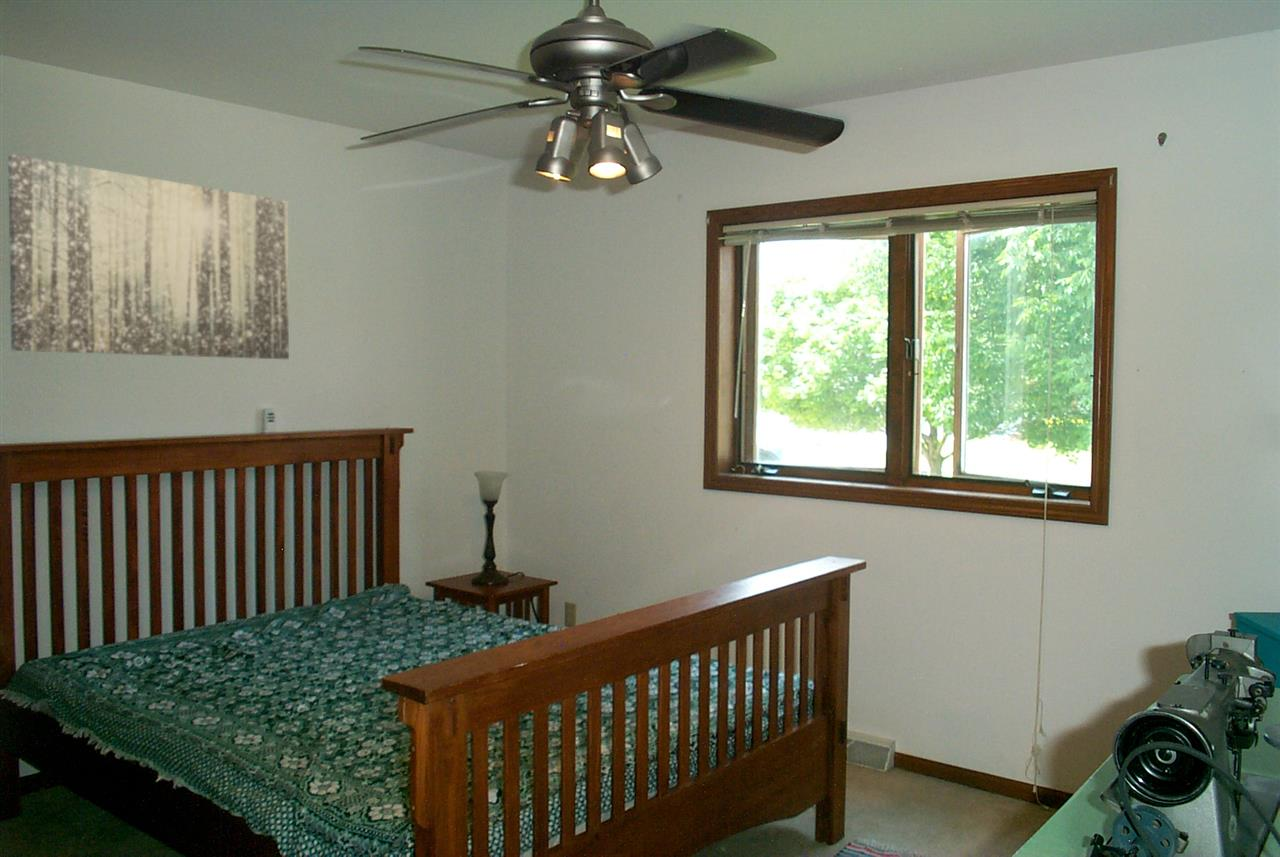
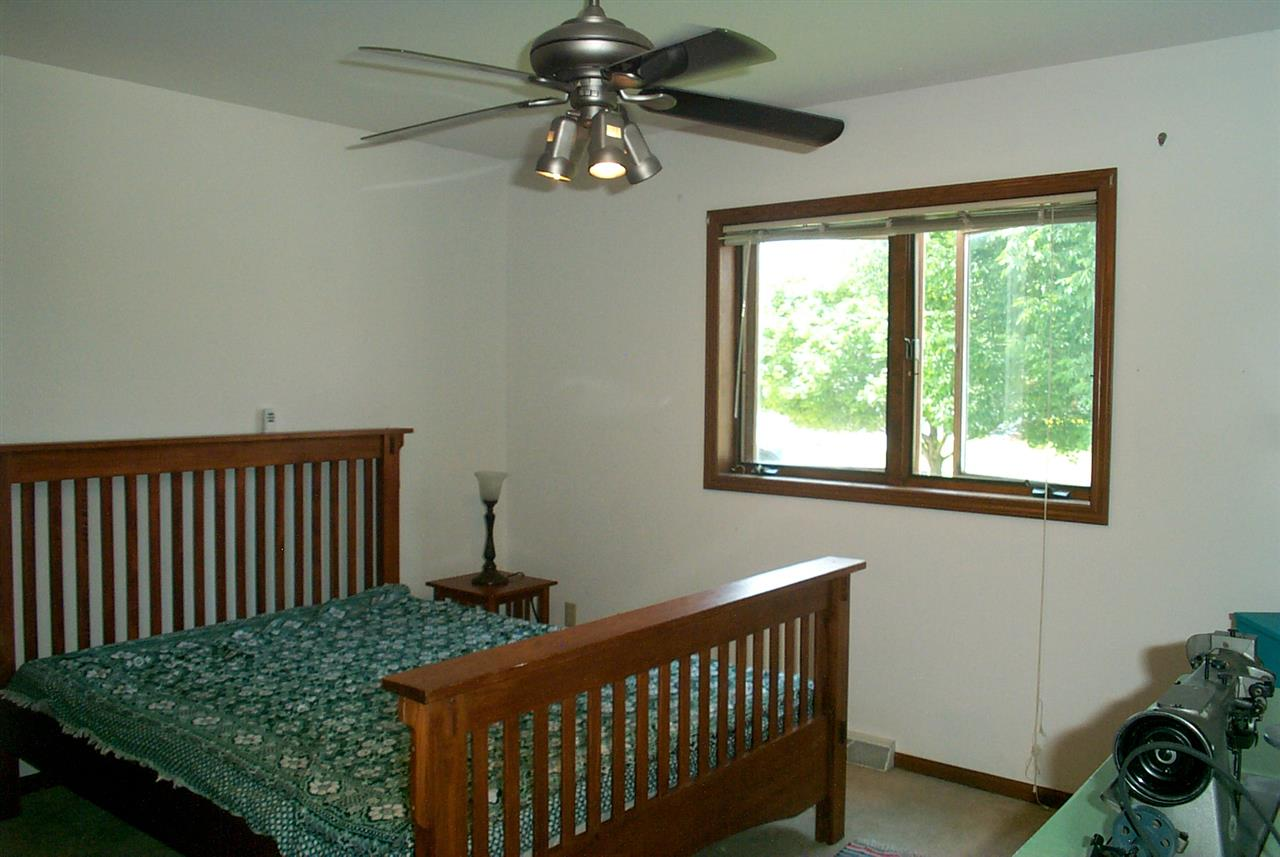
- wall art [7,154,290,360]
